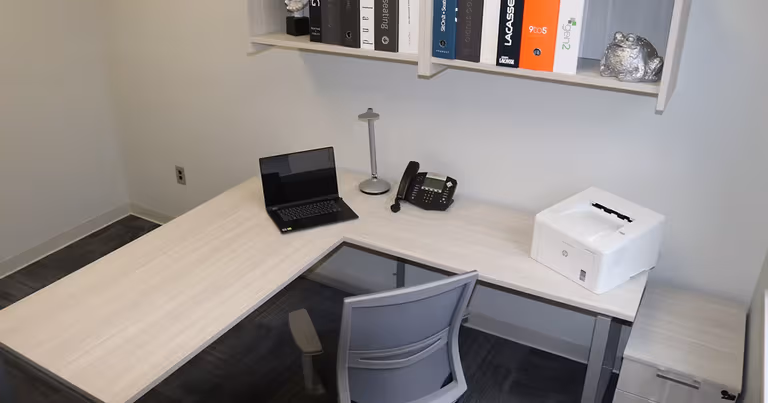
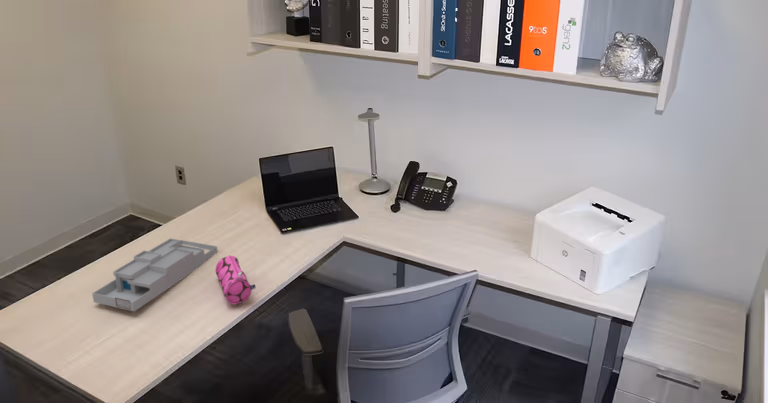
+ desk organizer [91,237,218,312]
+ pencil case [214,255,256,305]
